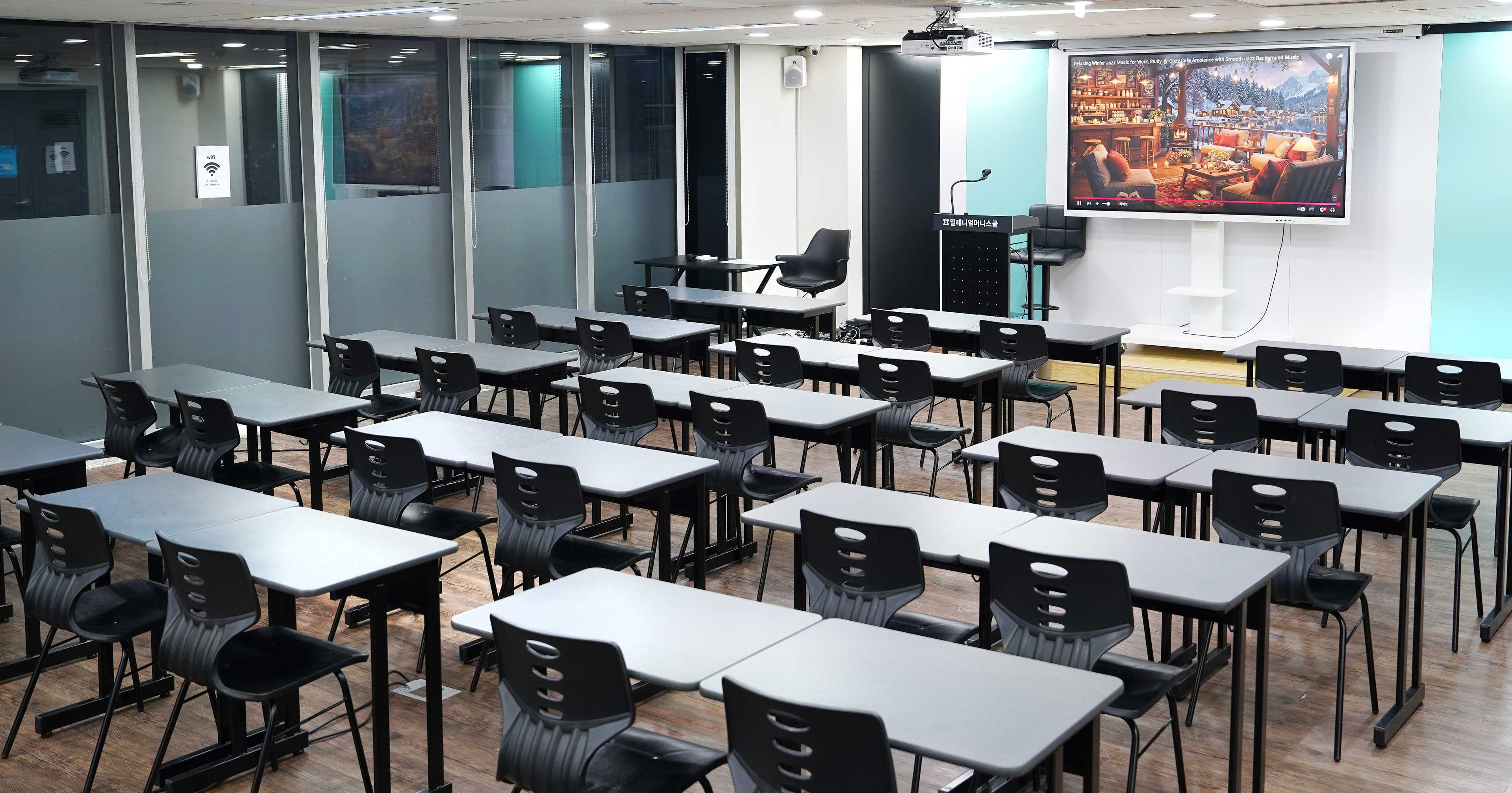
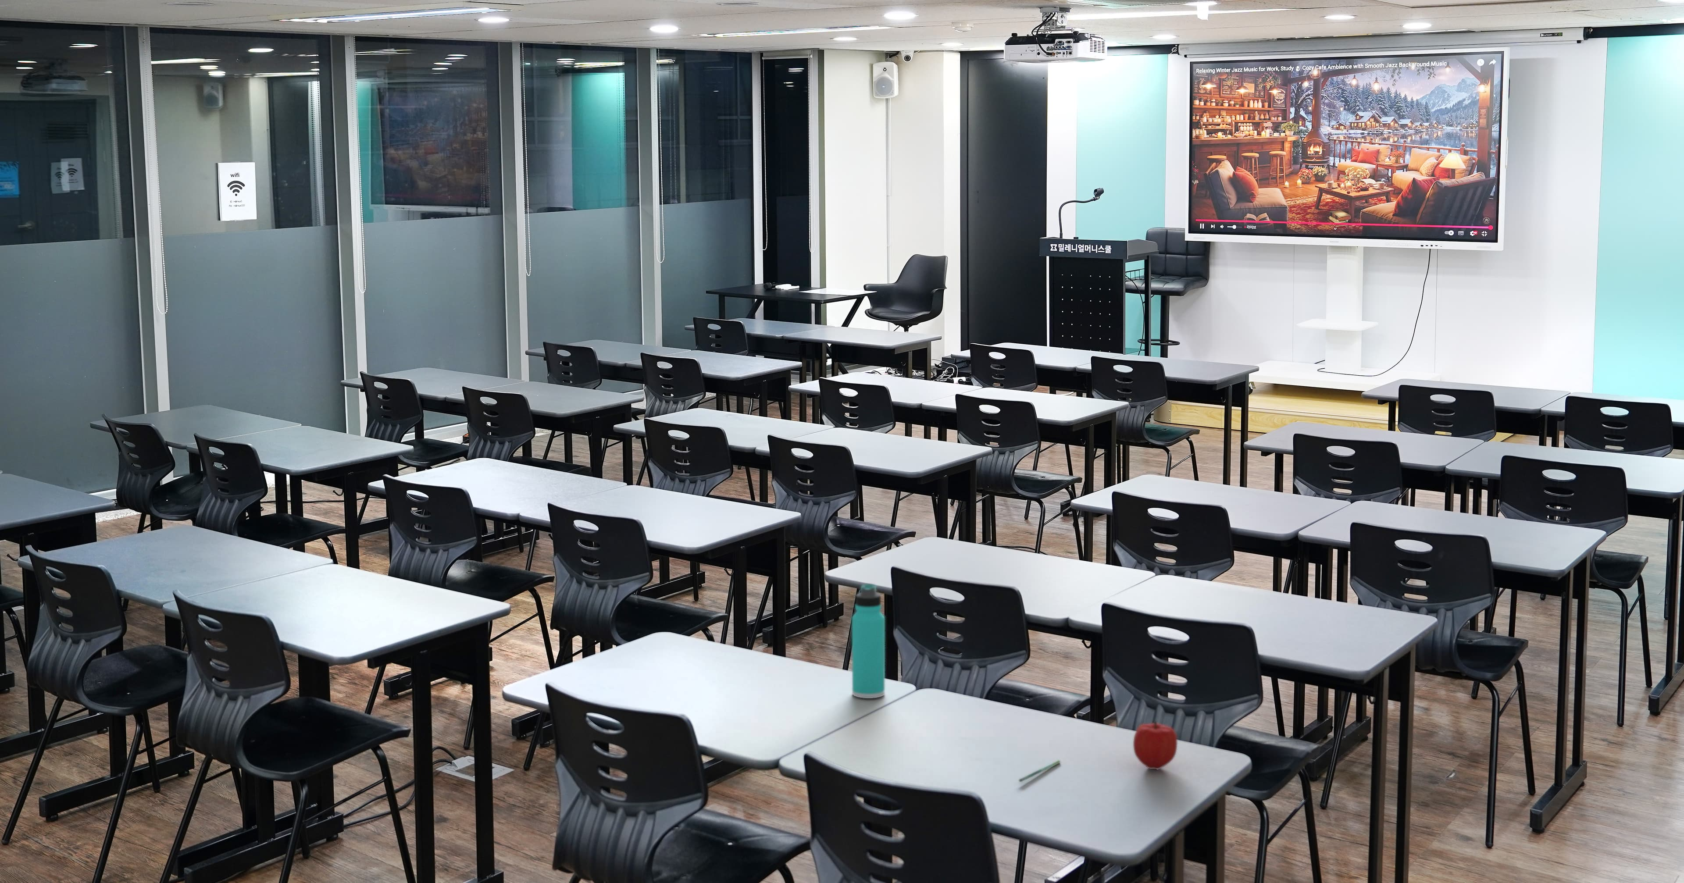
+ fruit [1133,720,1178,771]
+ thermos bottle [852,583,885,699]
+ pen [1018,759,1060,783]
